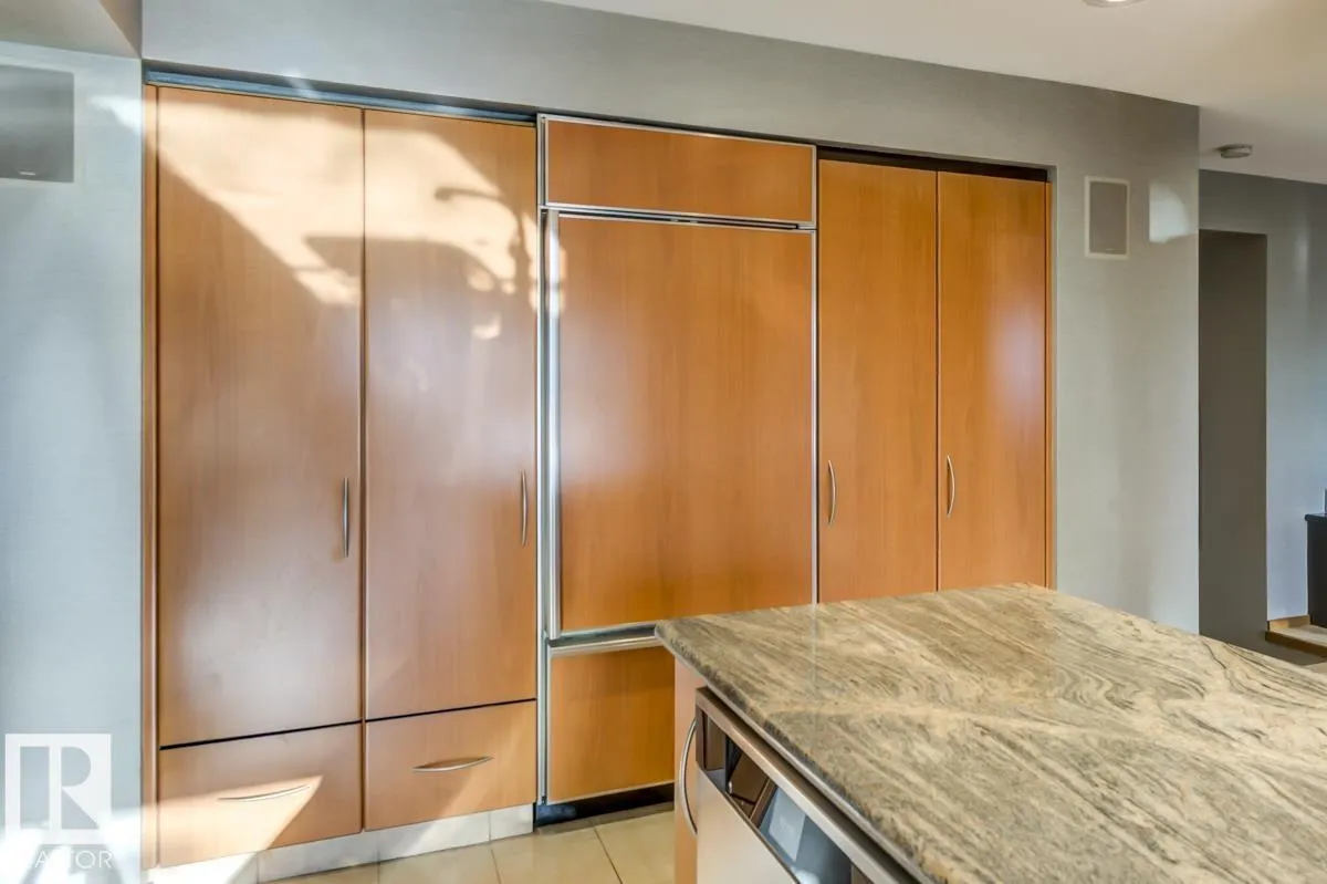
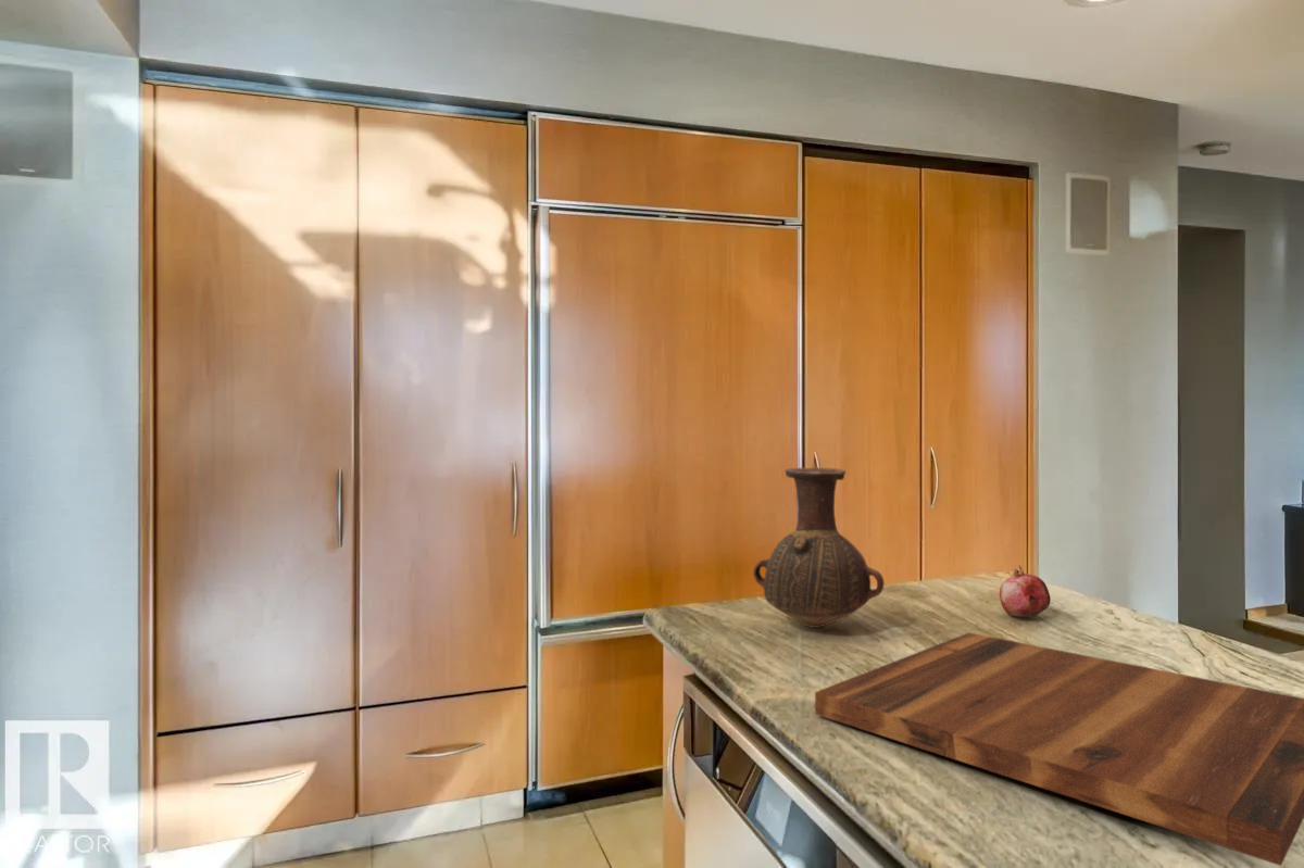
+ cutting board [814,631,1304,867]
+ fruit [999,565,1052,618]
+ vase [752,467,886,629]
